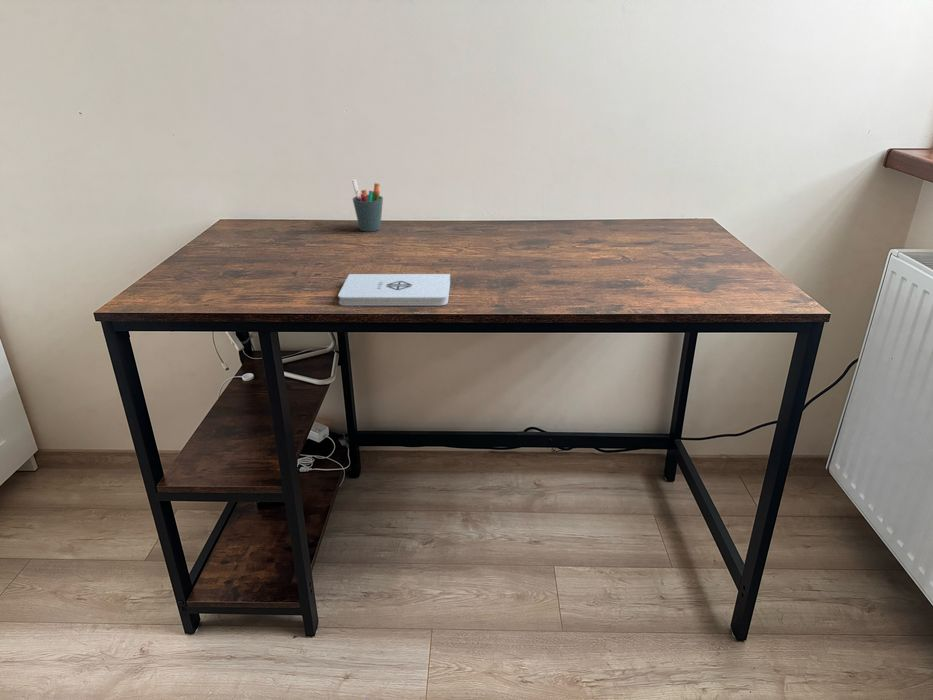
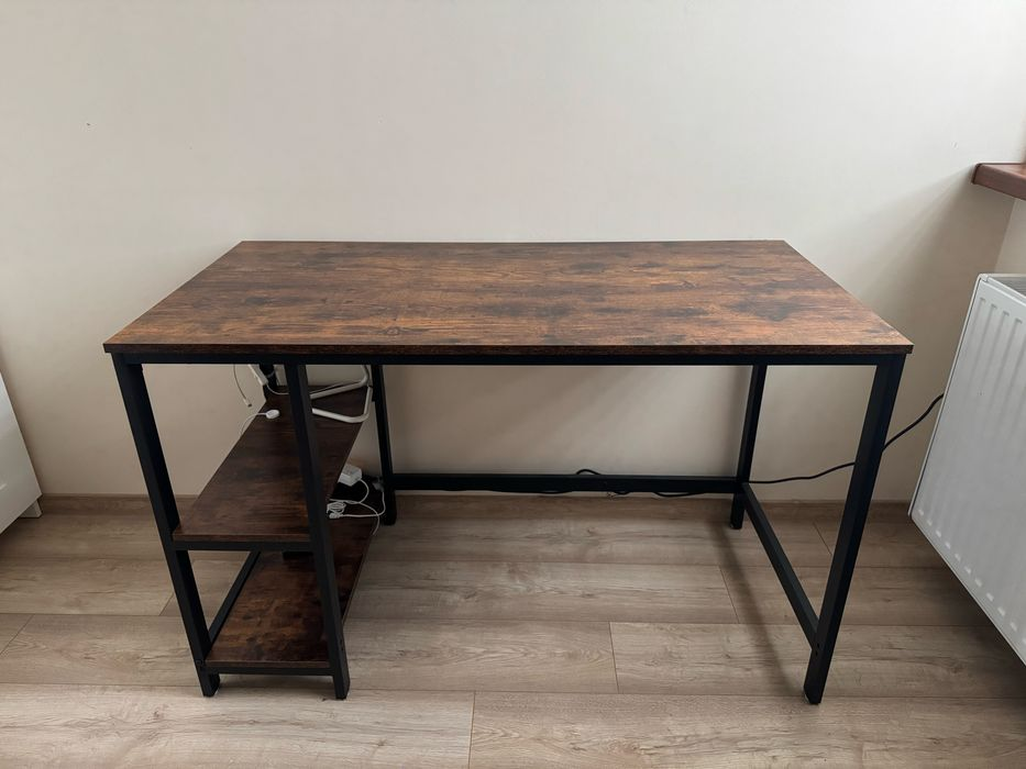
- notepad [337,273,451,307]
- pen holder [351,178,384,233]
